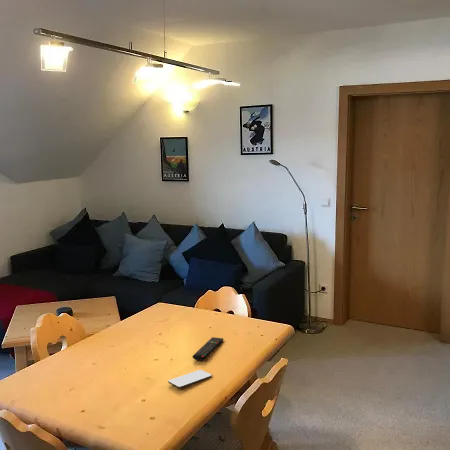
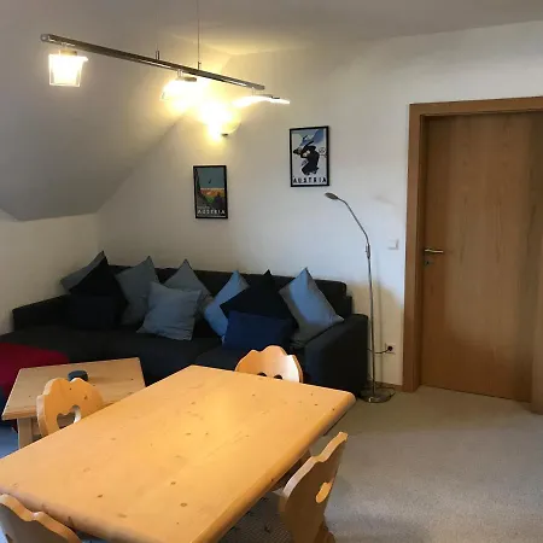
- smartphone [167,369,213,389]
- remote control [192,336,224,361]
